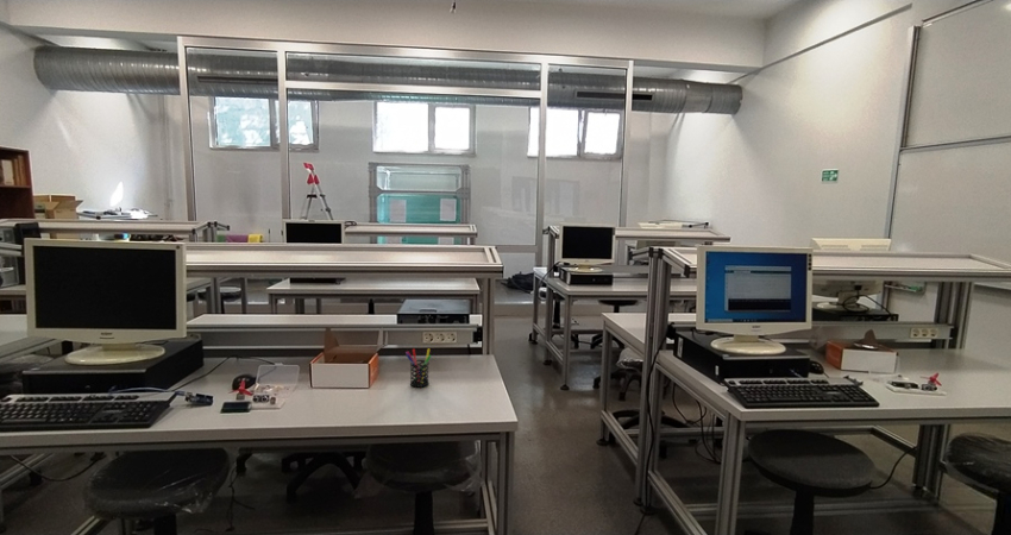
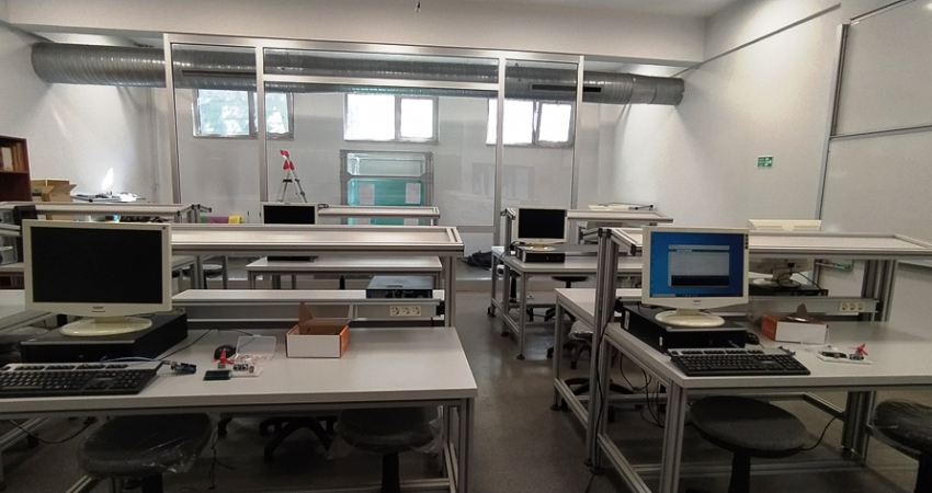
- pen holder [404,347,432,389]
